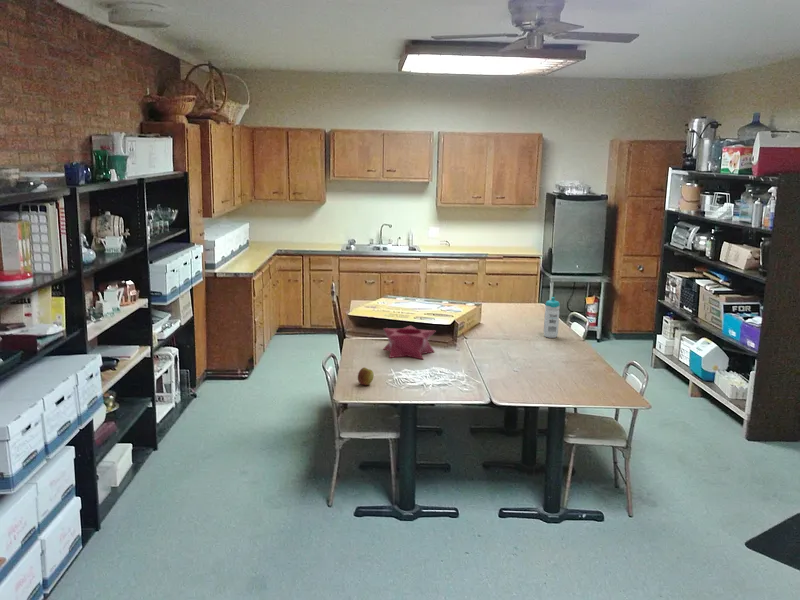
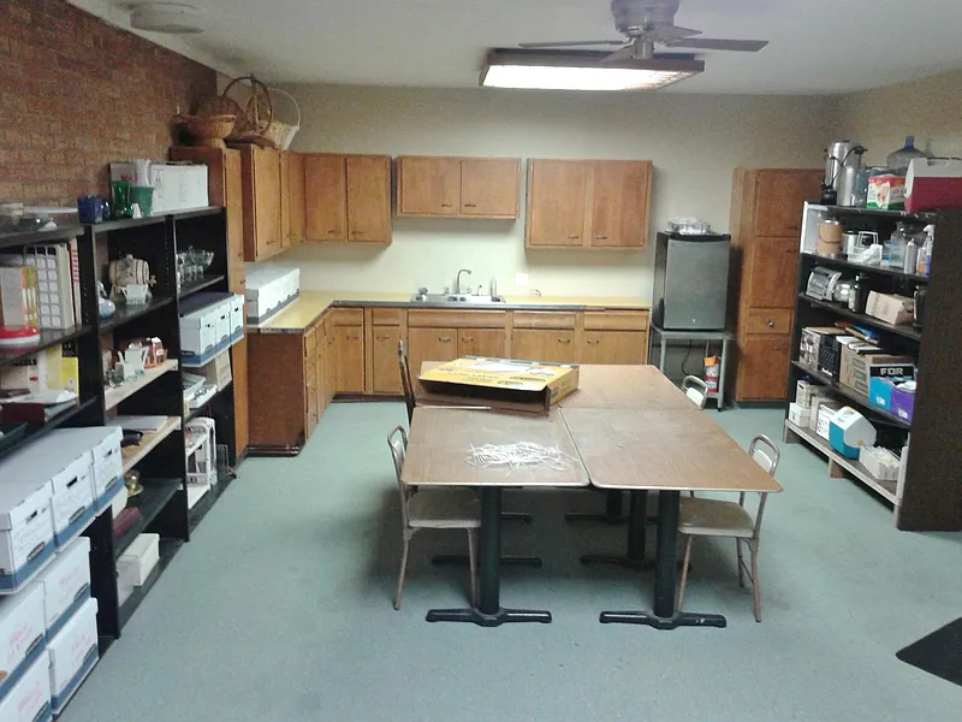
- water bottle [543,296,561,339]
- apple [357,367,375,386]
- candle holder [382,325,436,360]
